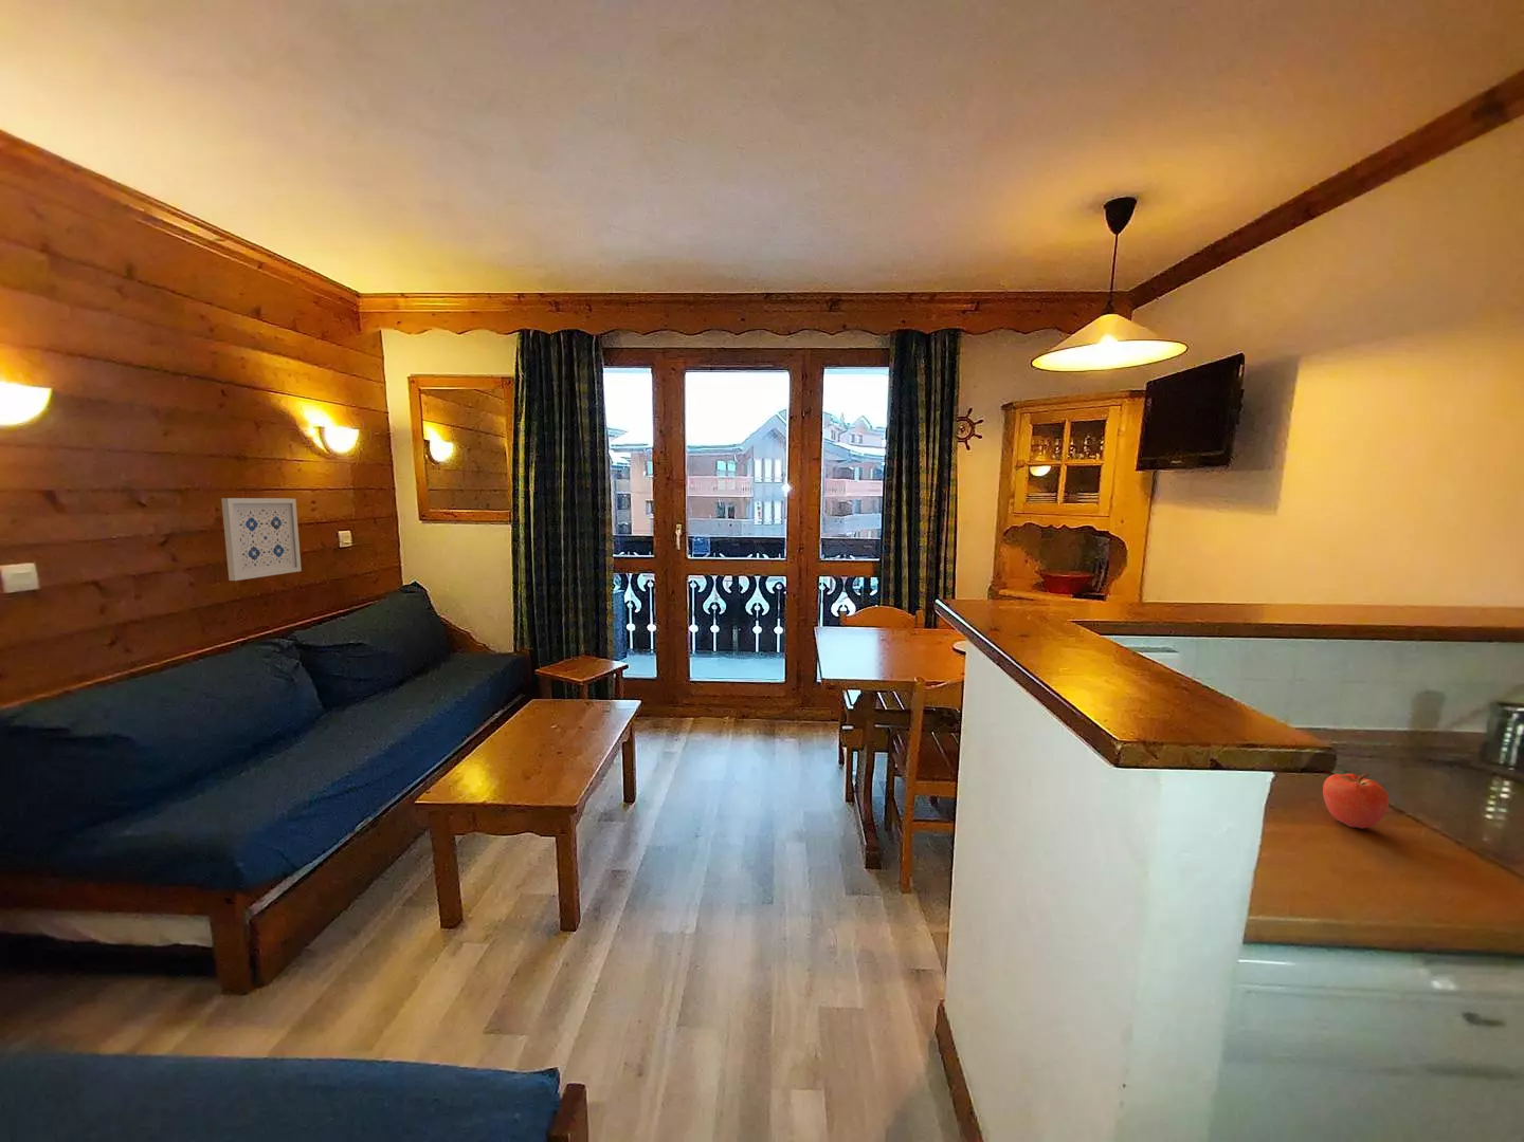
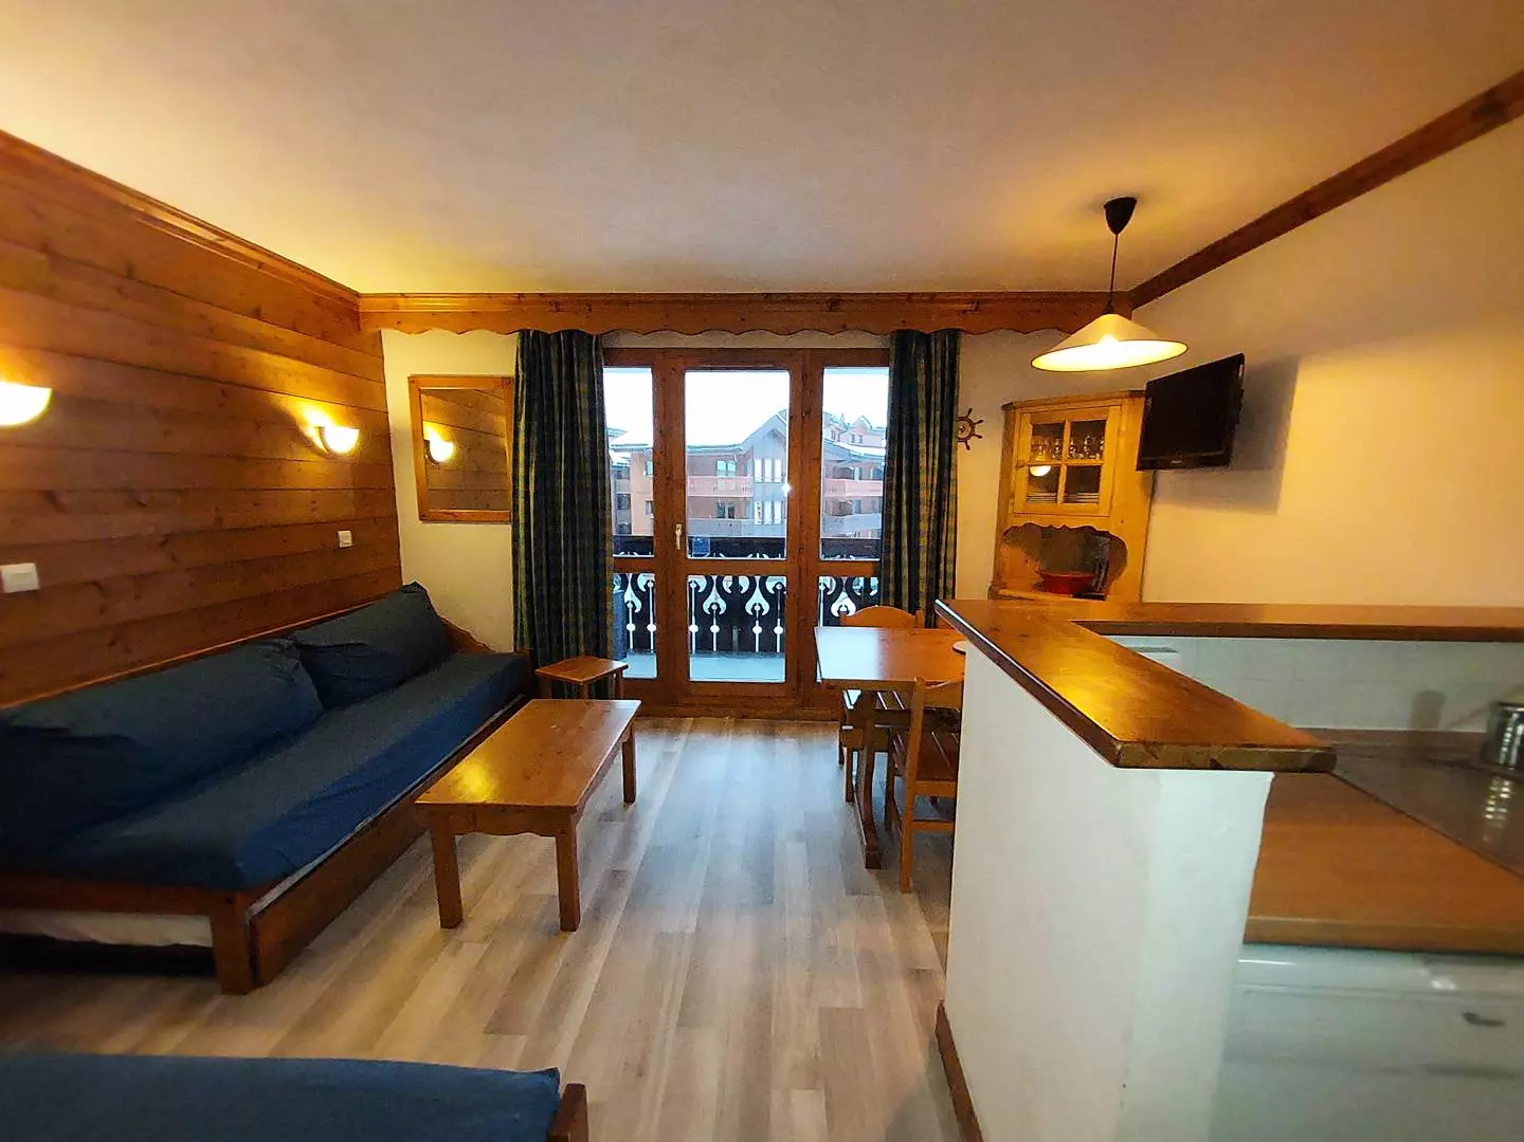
- apple [1322,771,1390,830]
- wall art [220,497,302,582]
